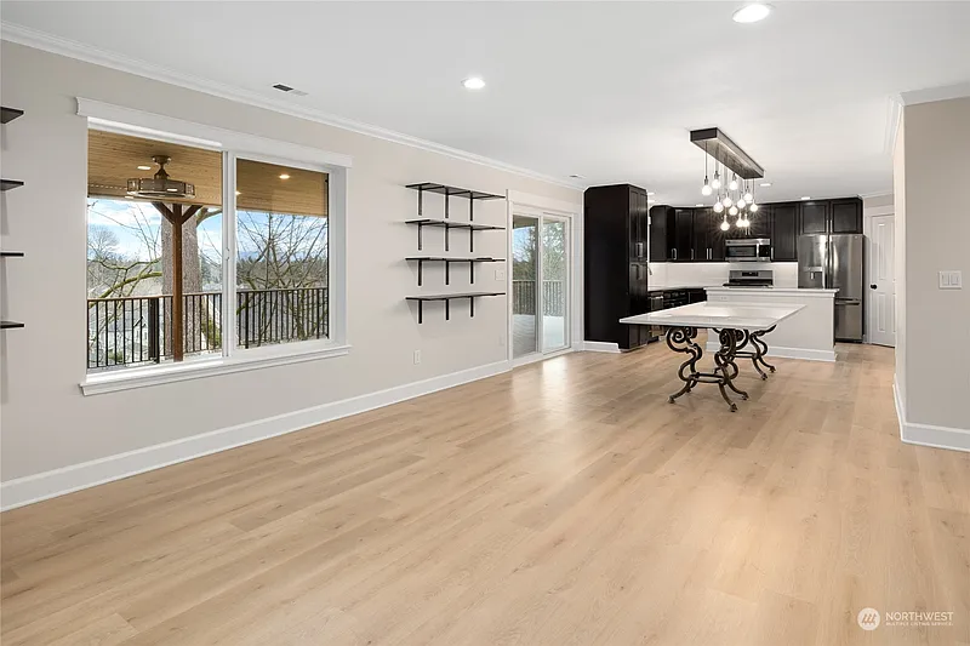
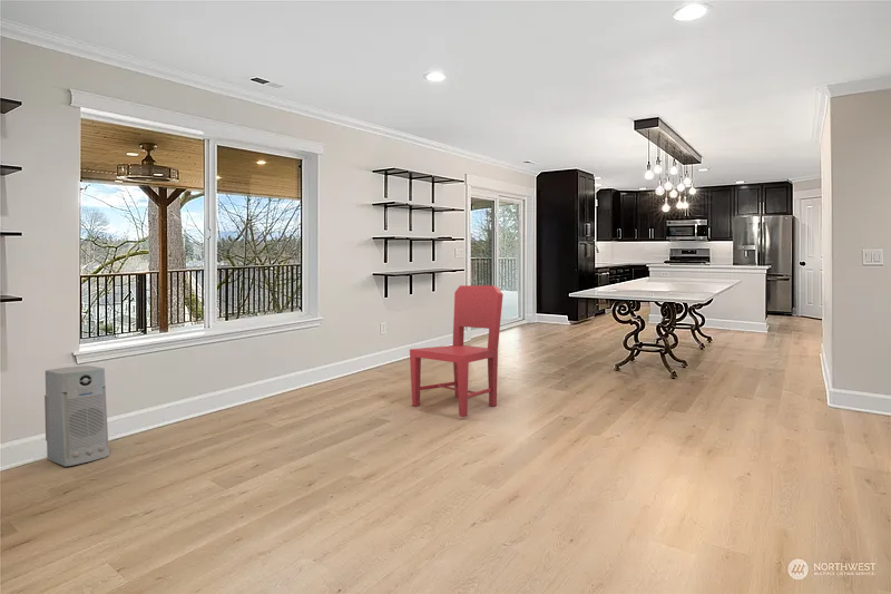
+ air purifier [43,364,110,468]
+ dining chair [409,284,505,418]
